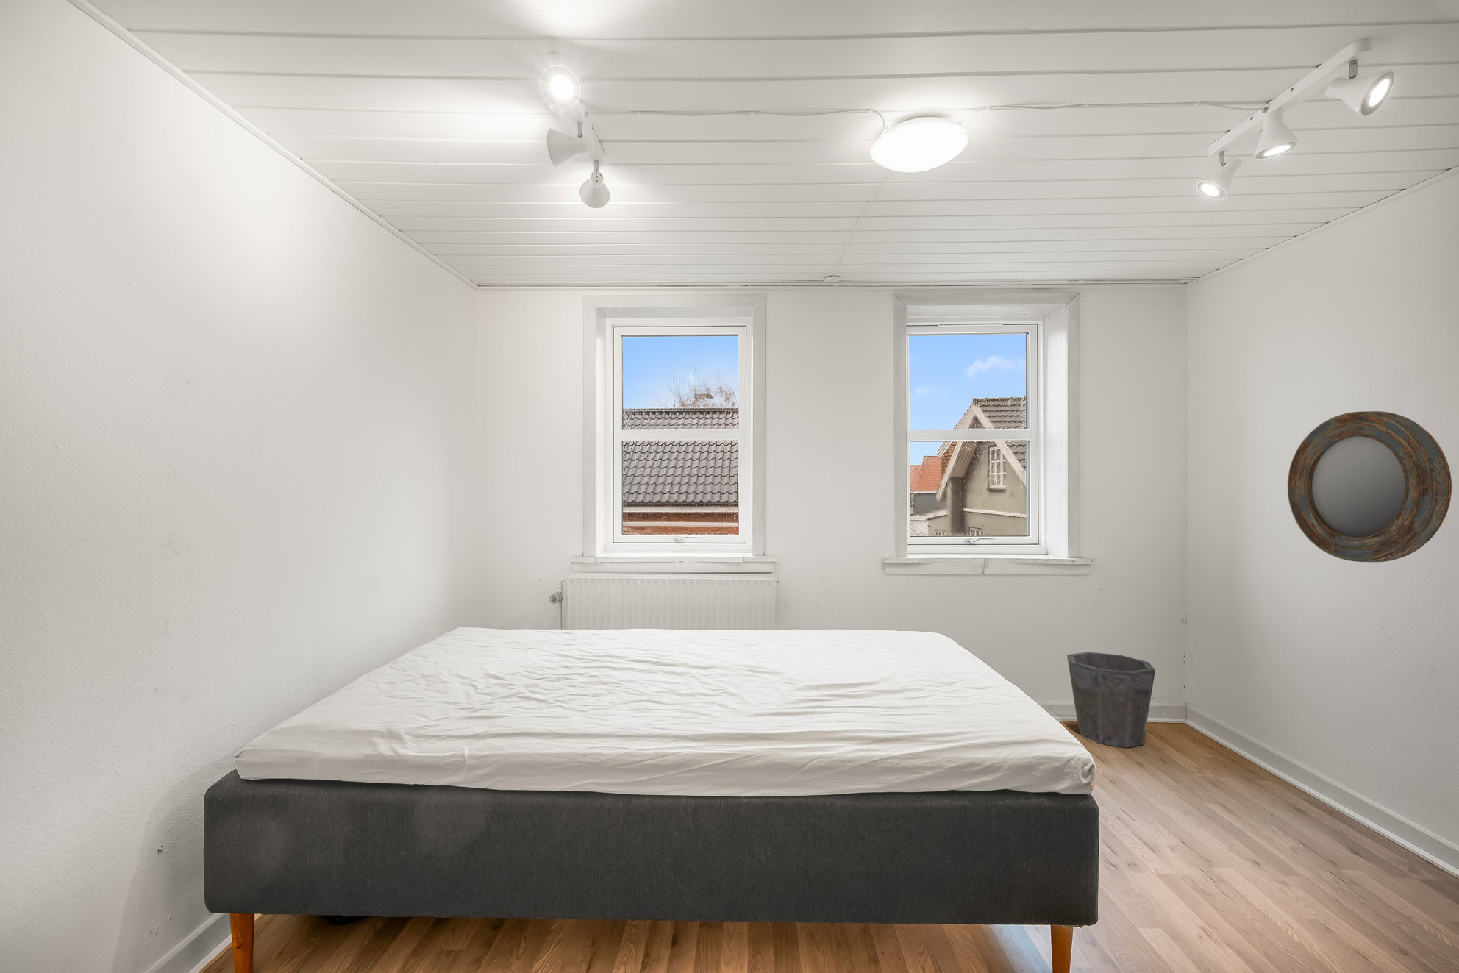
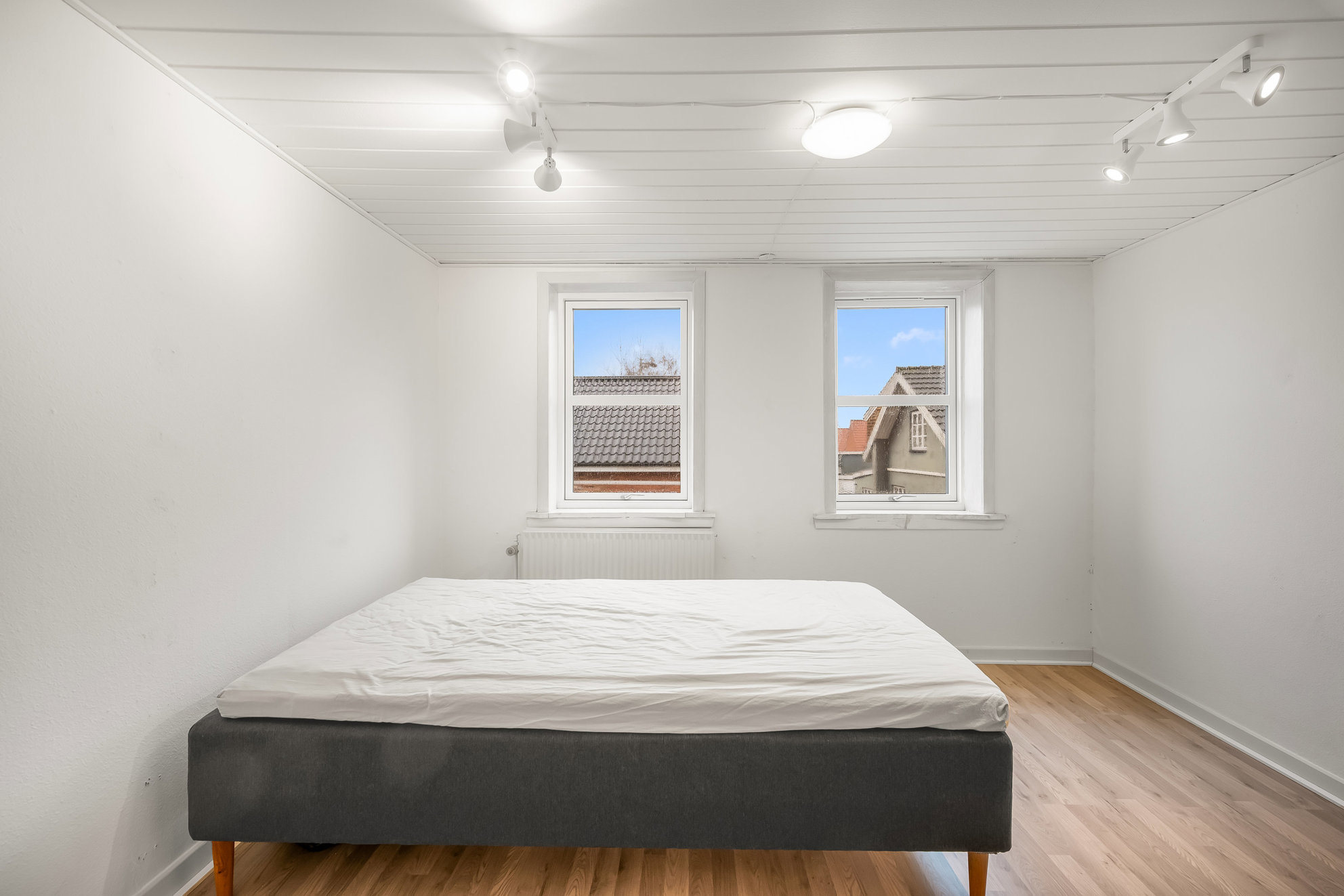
- waste bin [1066,652,1156,748]
- home mirror [1286,410,1452,563]
